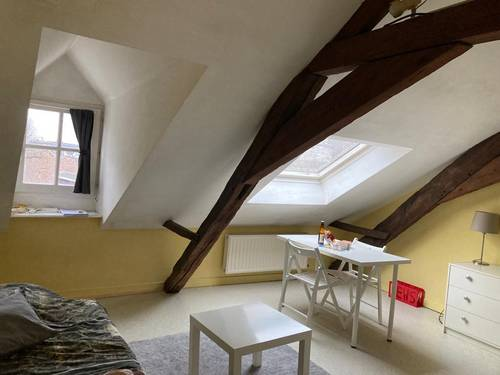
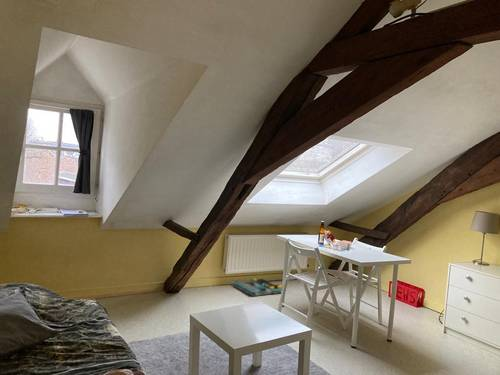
+ storage bin [231,277,283,297]
